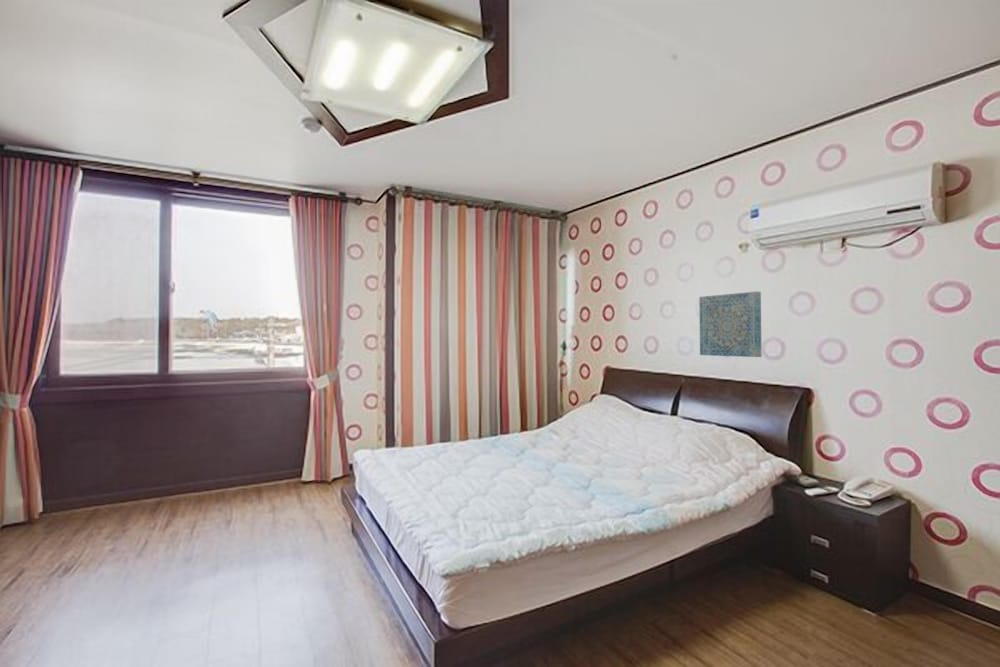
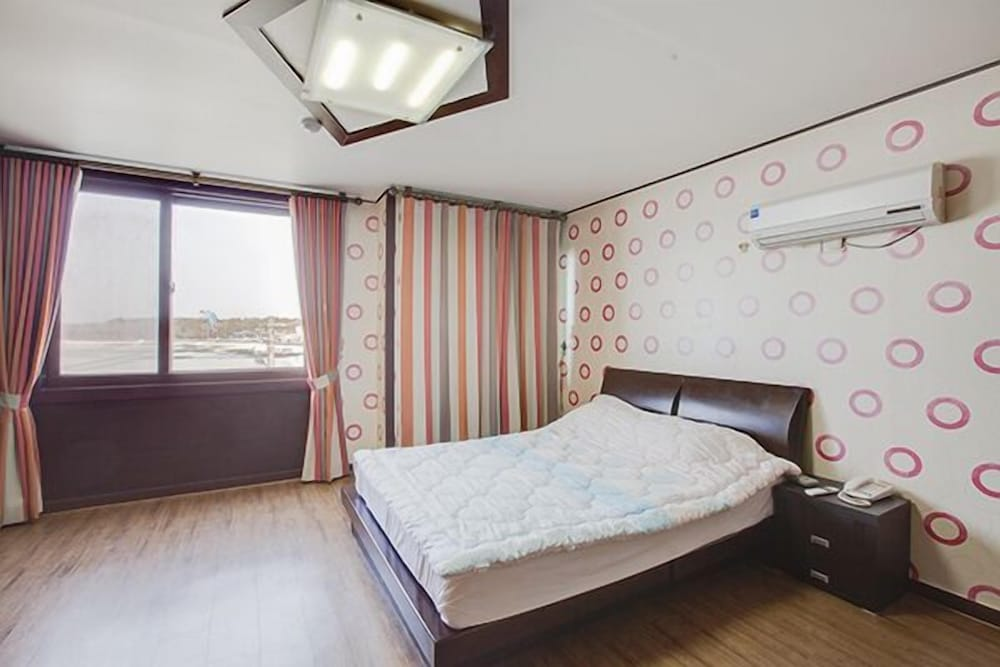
- wall art [698,290,763,358]
